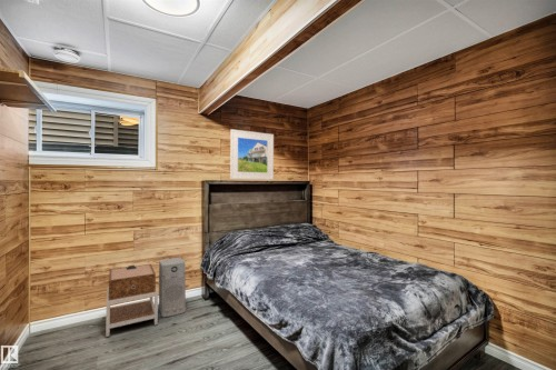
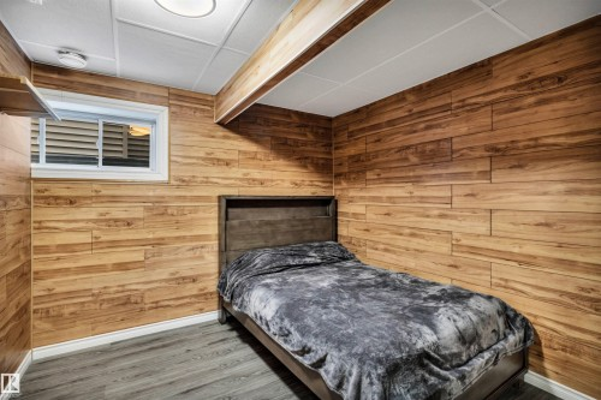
- nightstand [105,263,159,338]
- air purifier [158,257,187,318]
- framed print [229,128,275,181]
